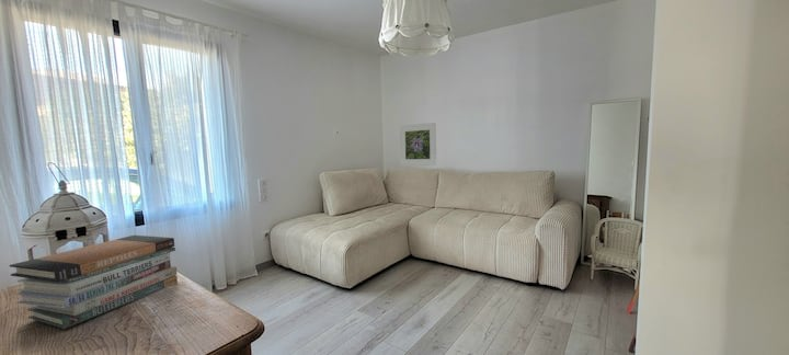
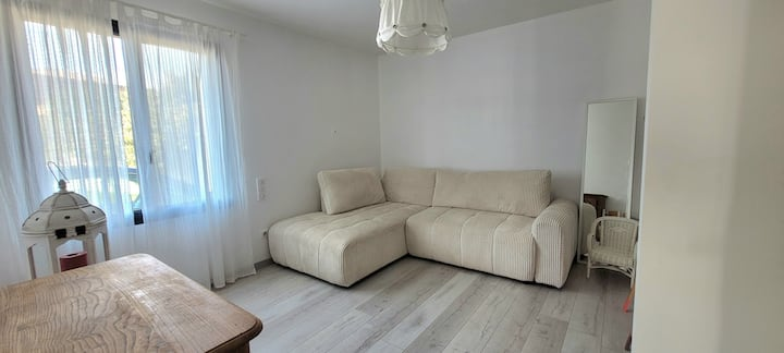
- book stack [9,234,179,330]
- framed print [399,122,437,167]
